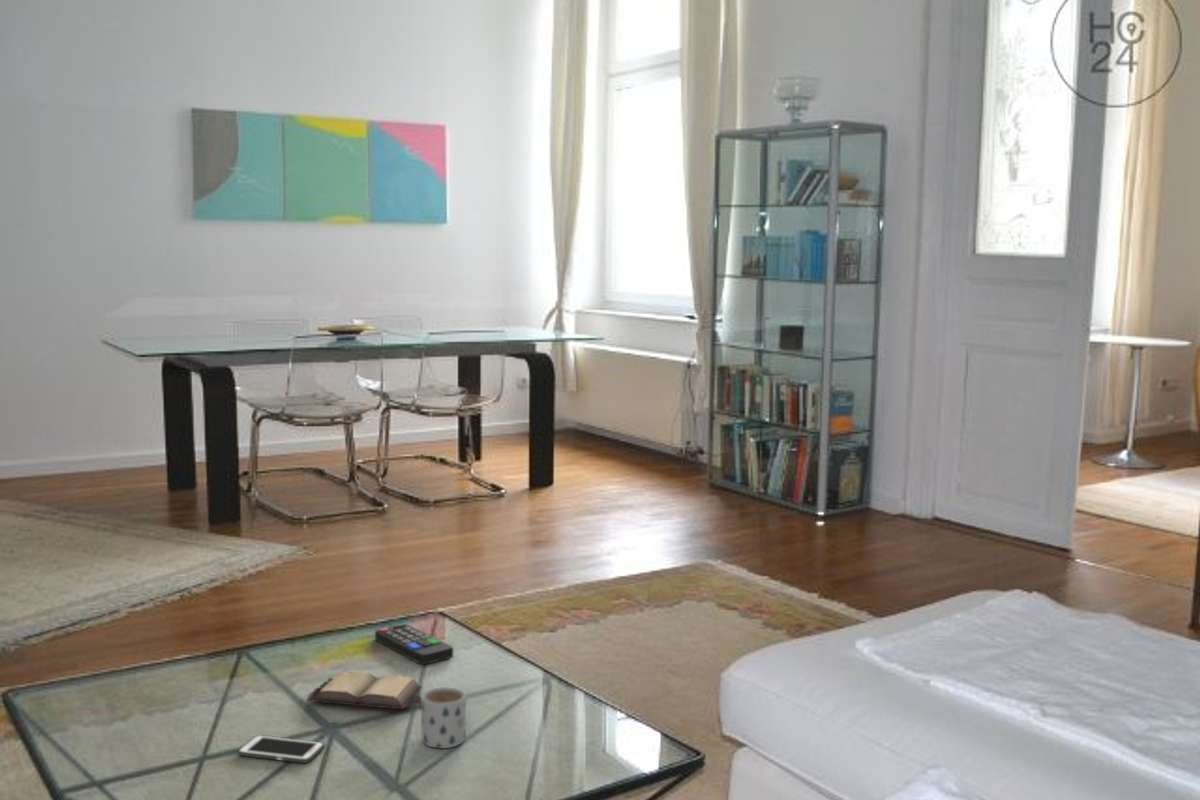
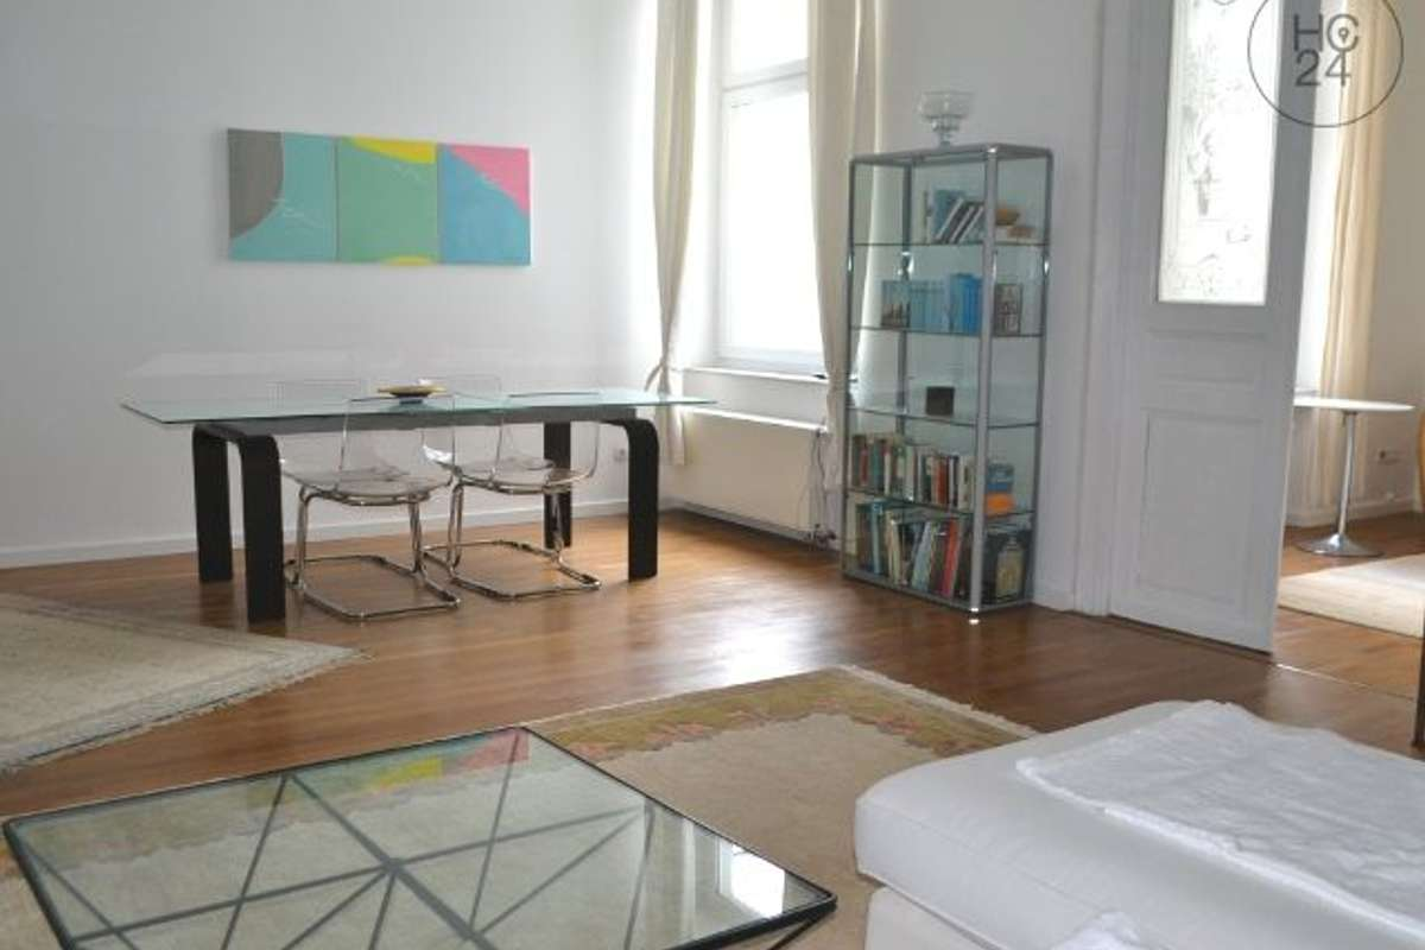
- remote control [374,623,454,665]
- cell phone [237,734,325,764]
- hardback book [305,671,423,710]
- mug [420,686,467,749]
